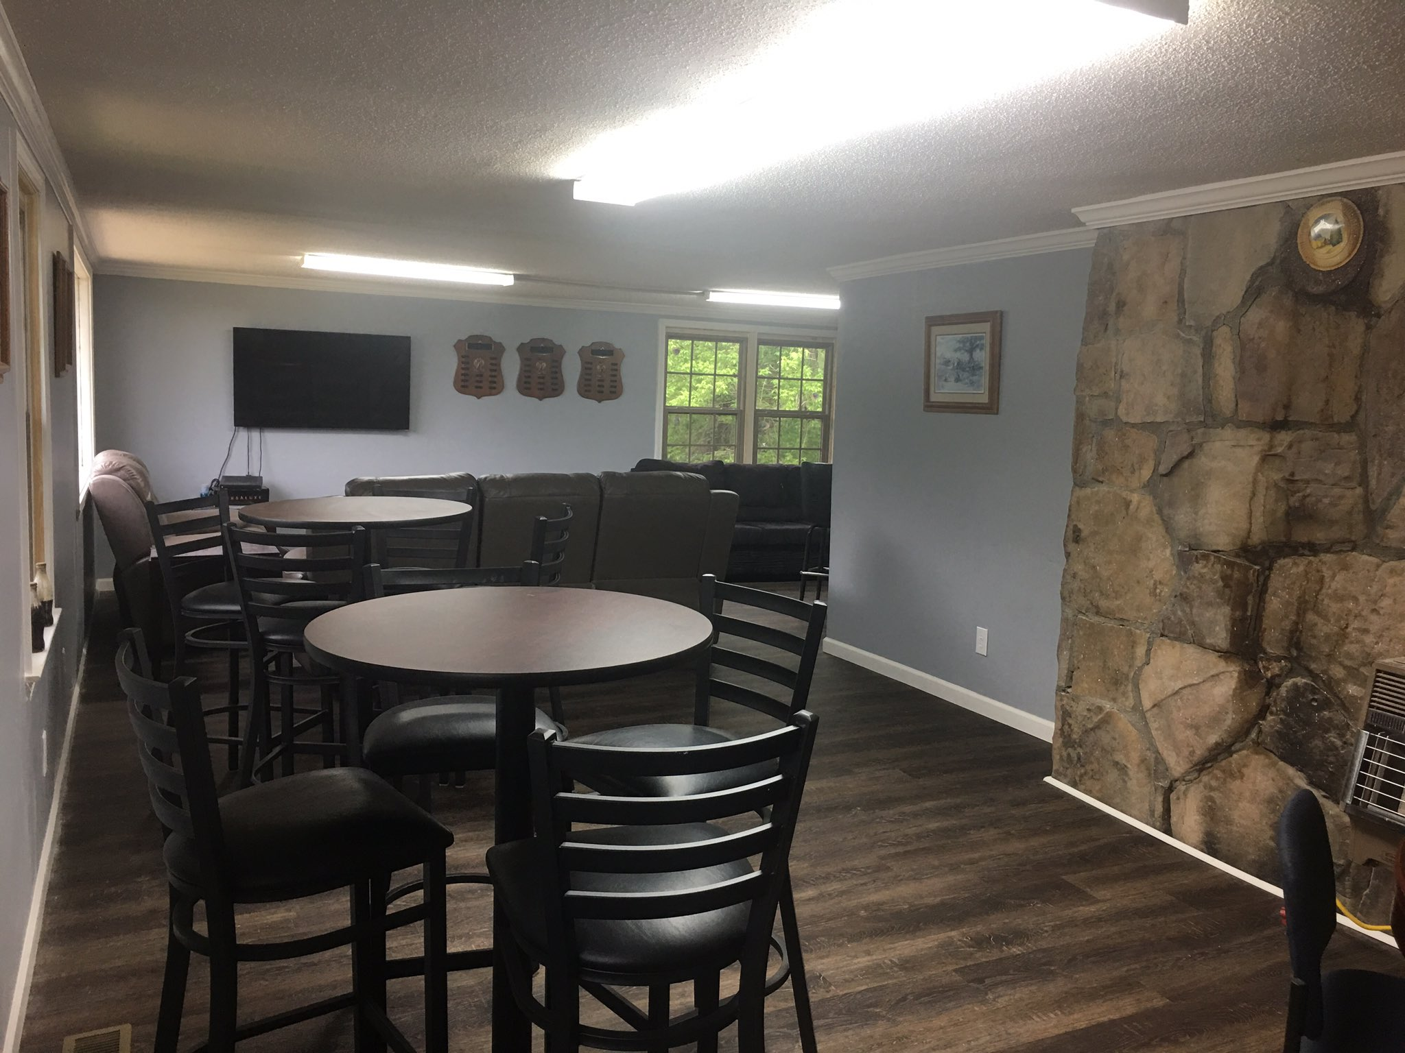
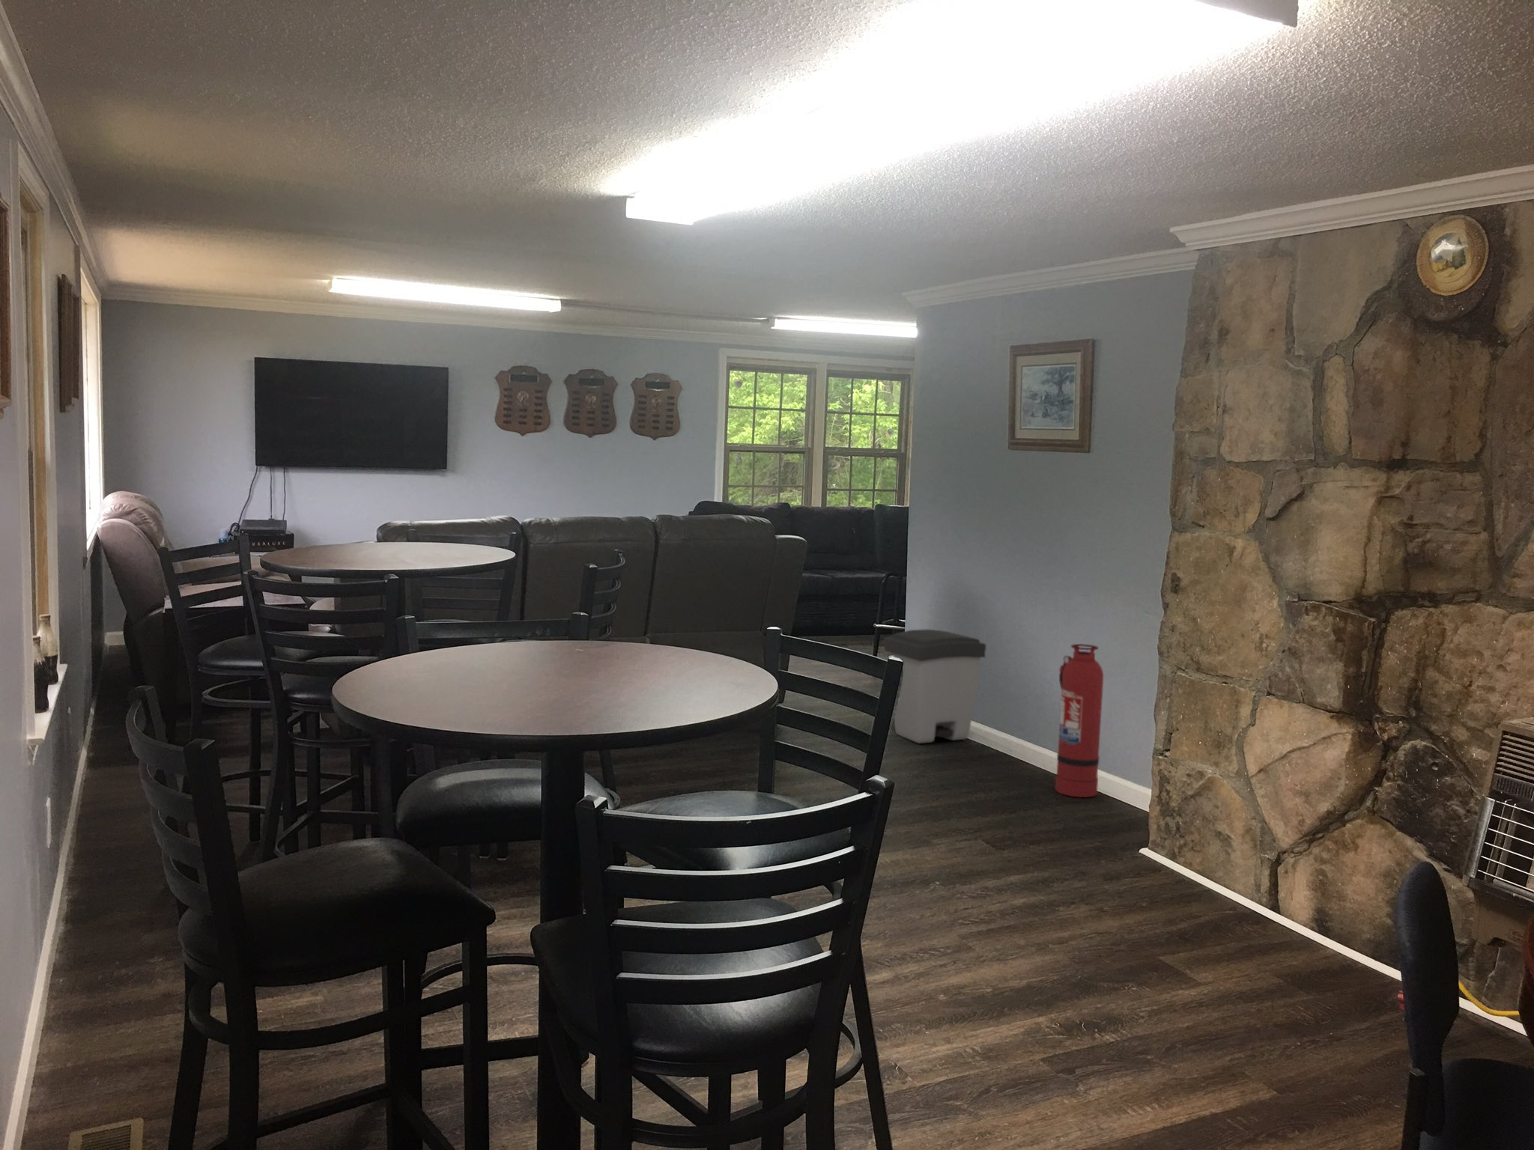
+ fire extinguisher [1054,643,1104,798]
+ trash can [883,629,987,744]
